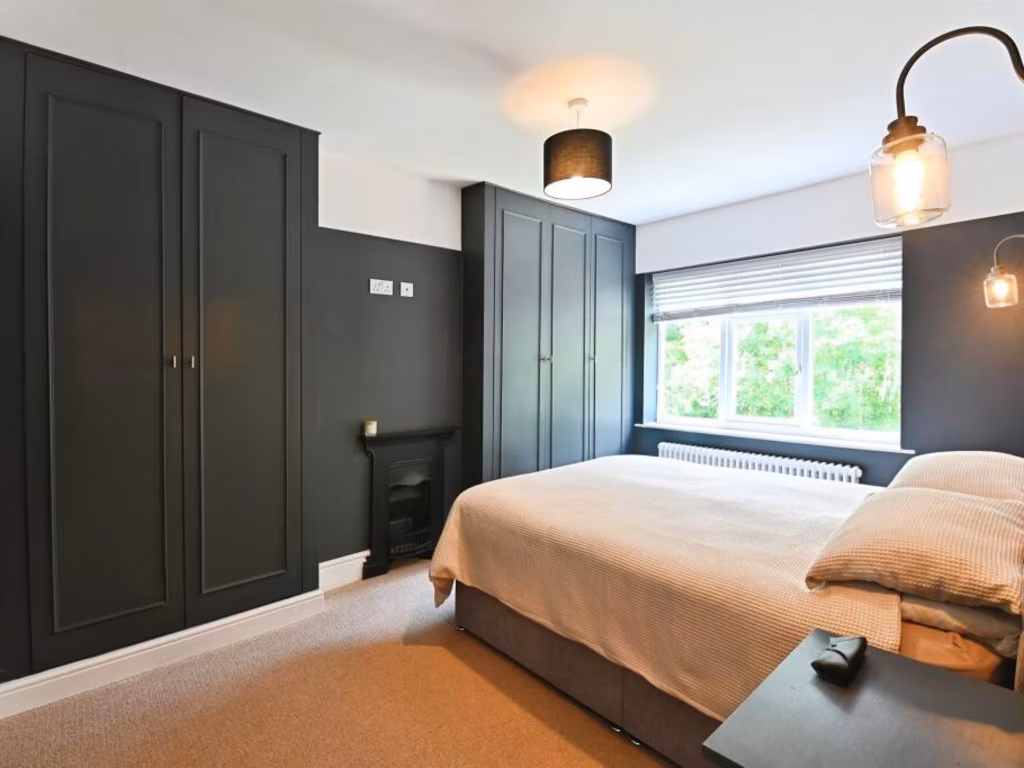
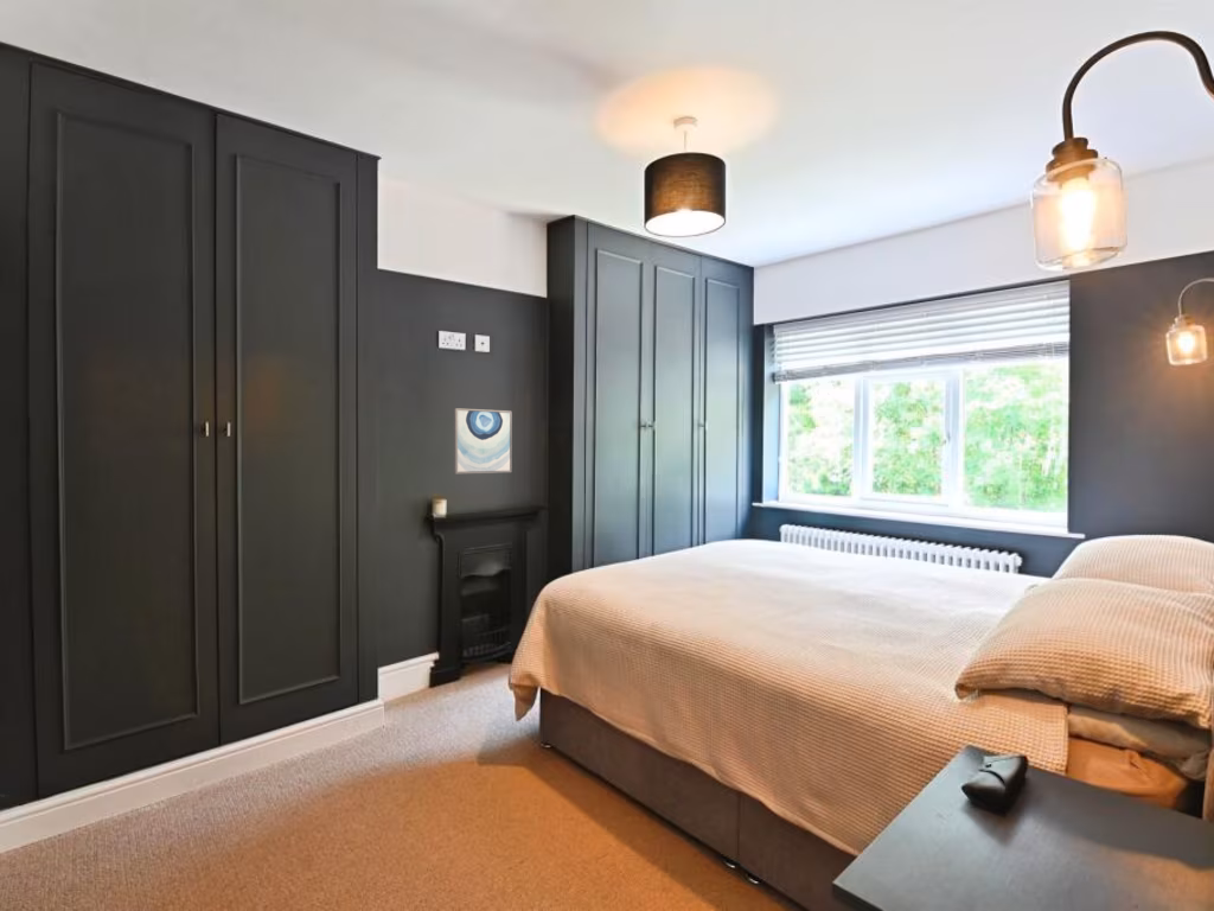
+ wall art [453,407,512,476]
